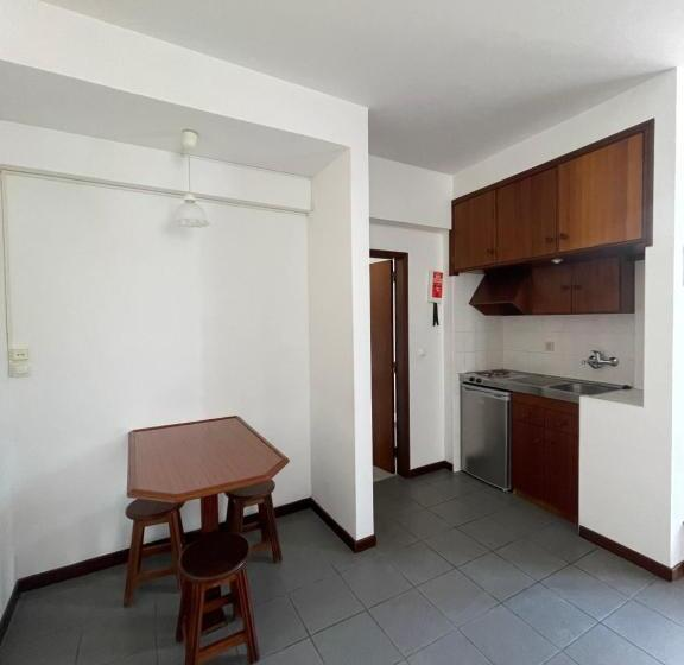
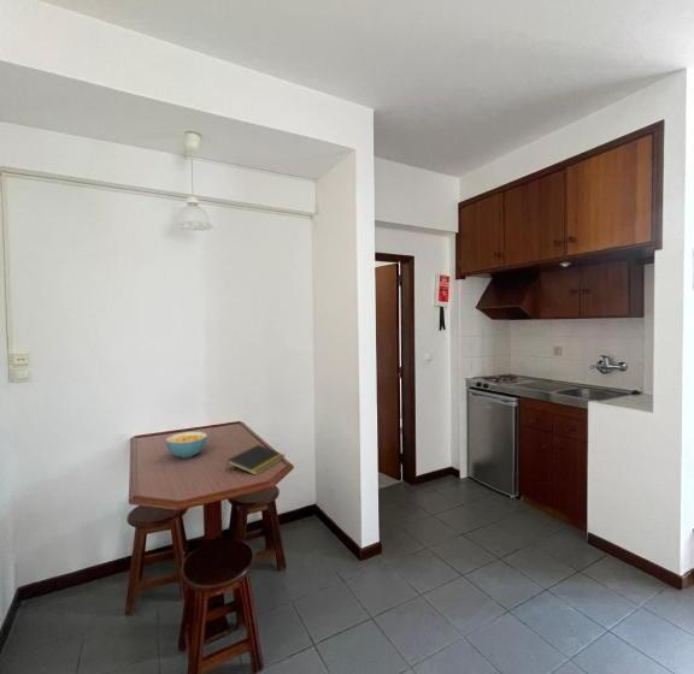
+ cereal bowl [164,431,208,460]
+ notepad [225,444,287,477]
